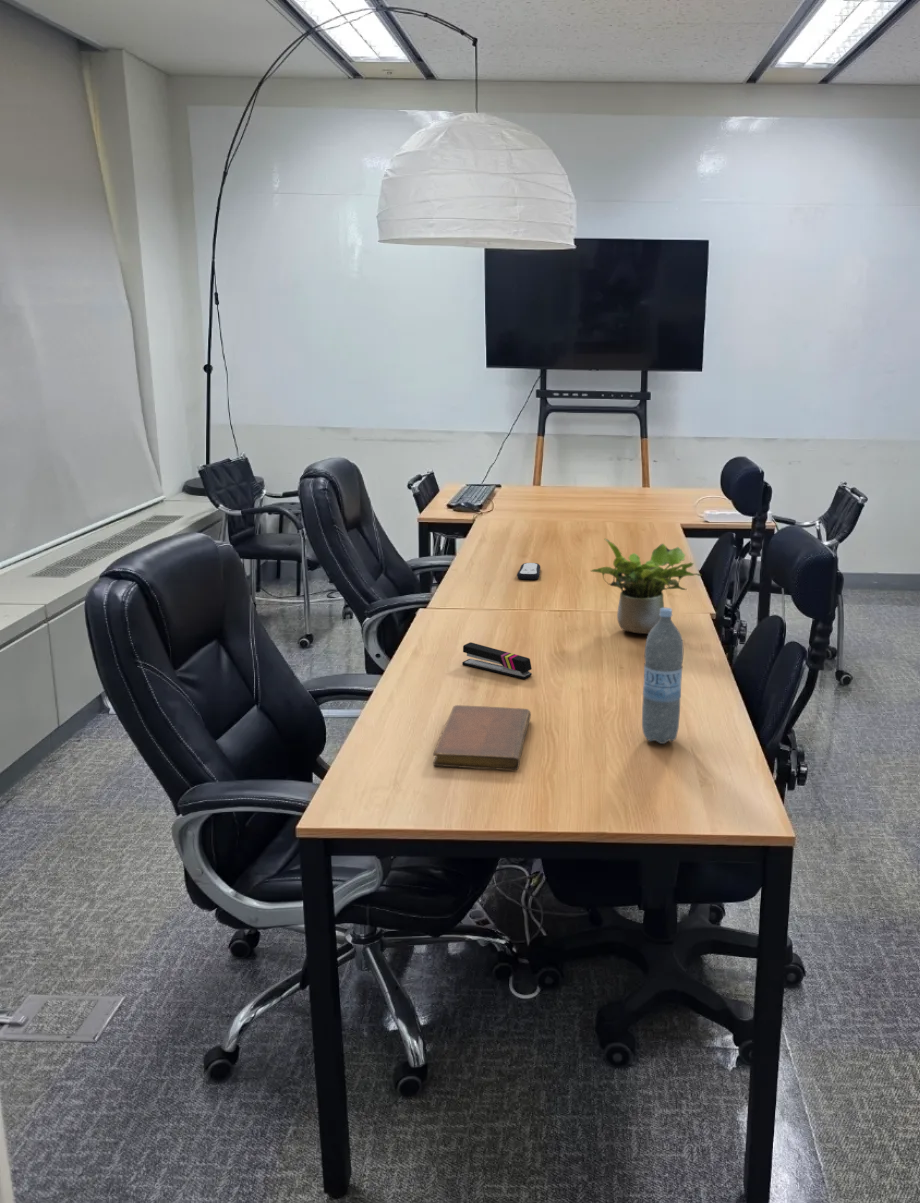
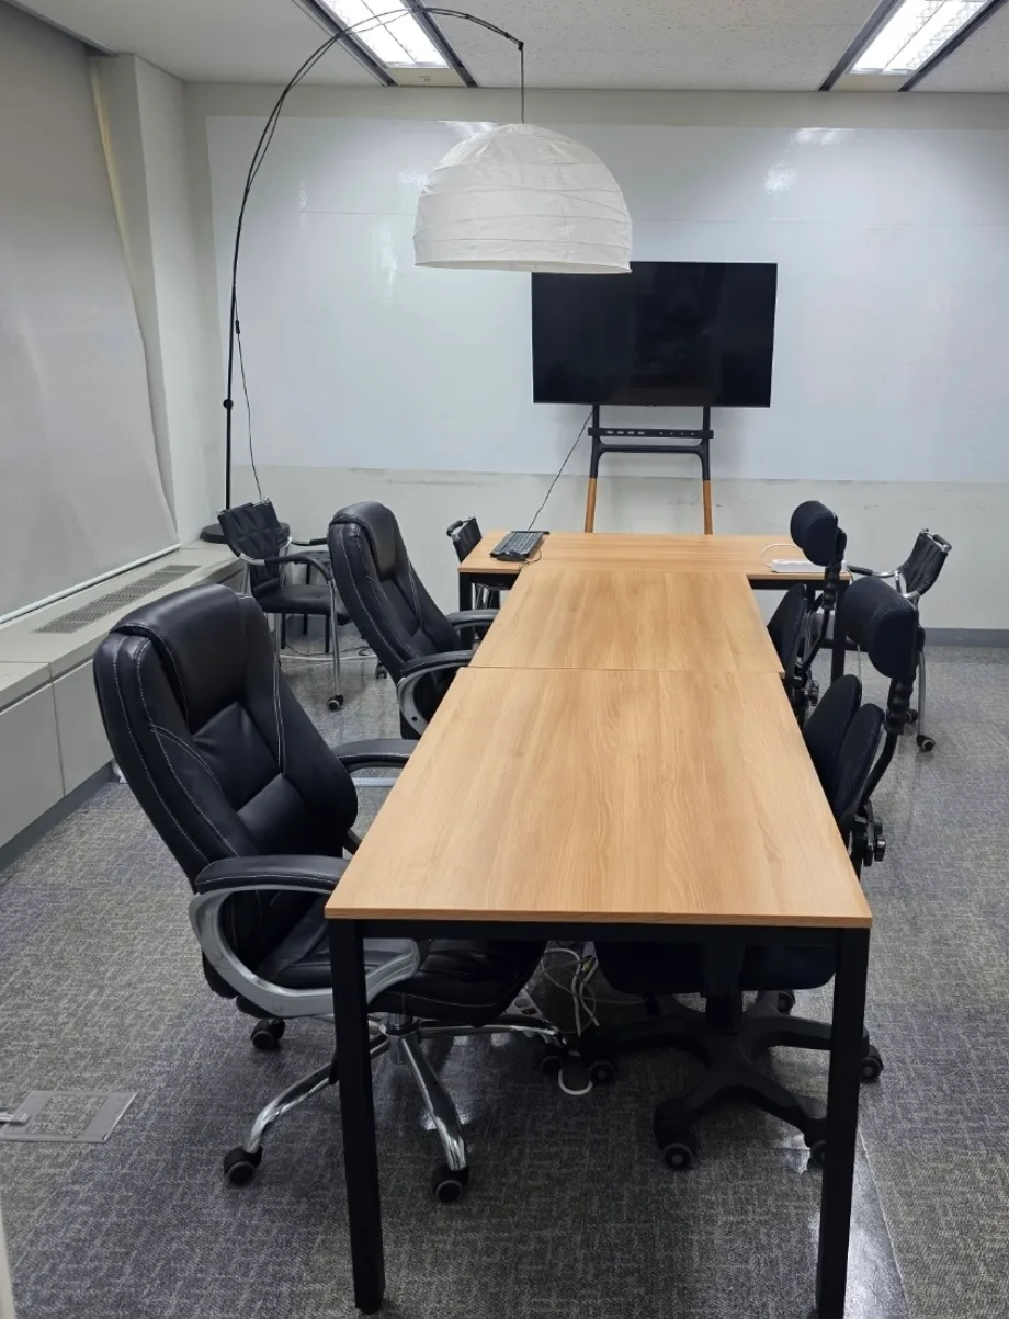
- potted plant [590,538,702,635]
- water bottle [641,607,684,745]
- stapler [461,642,533,680]
- remote control [516,562,541,581]
- notebook [432,704,532,771]
